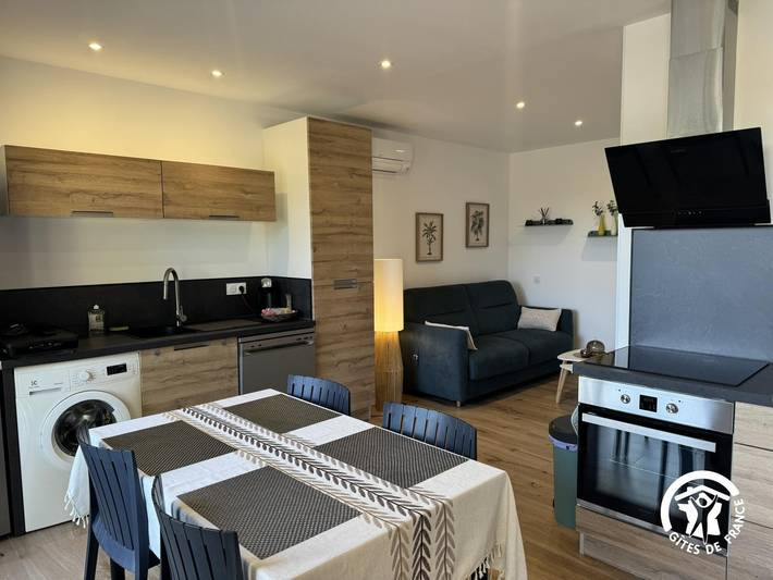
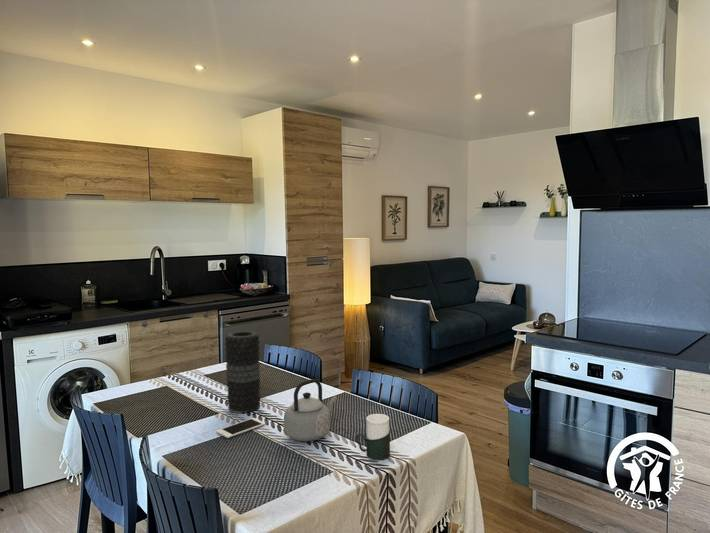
+ vase [224,330,261,414]
+ cup [355,413,391,461]
+ cell phone [215,417,266,439]
+ teapot [283,378,338,442]
